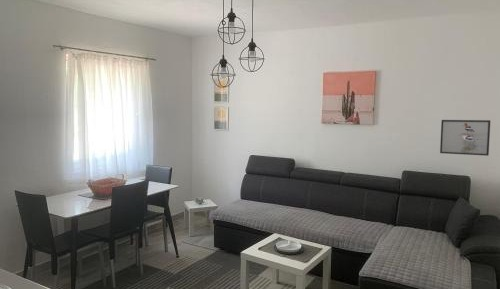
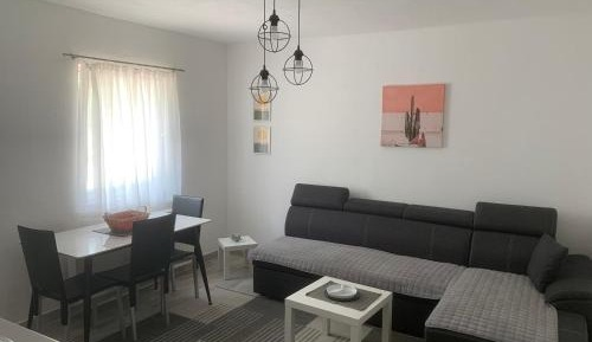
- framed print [439,119,491,157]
